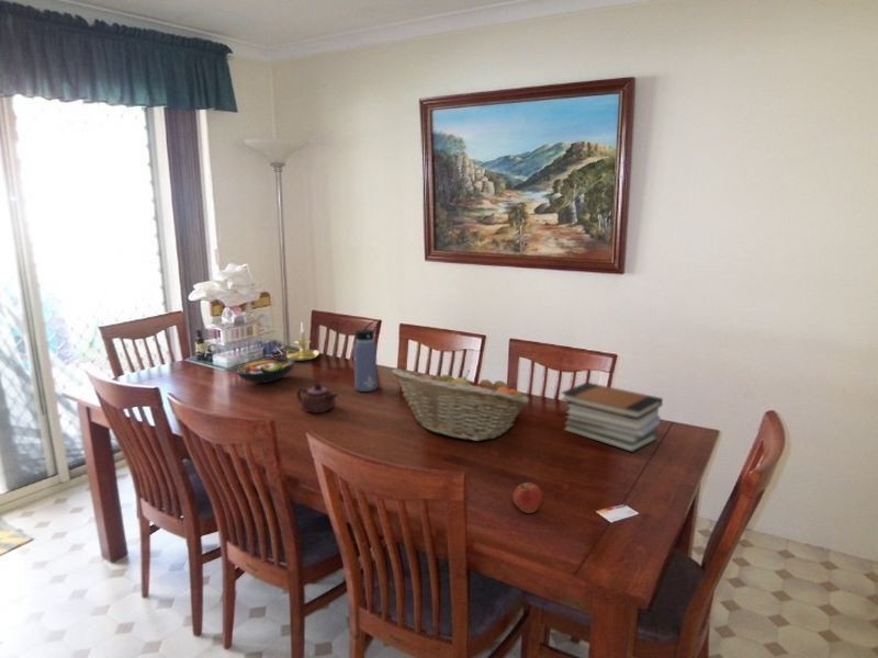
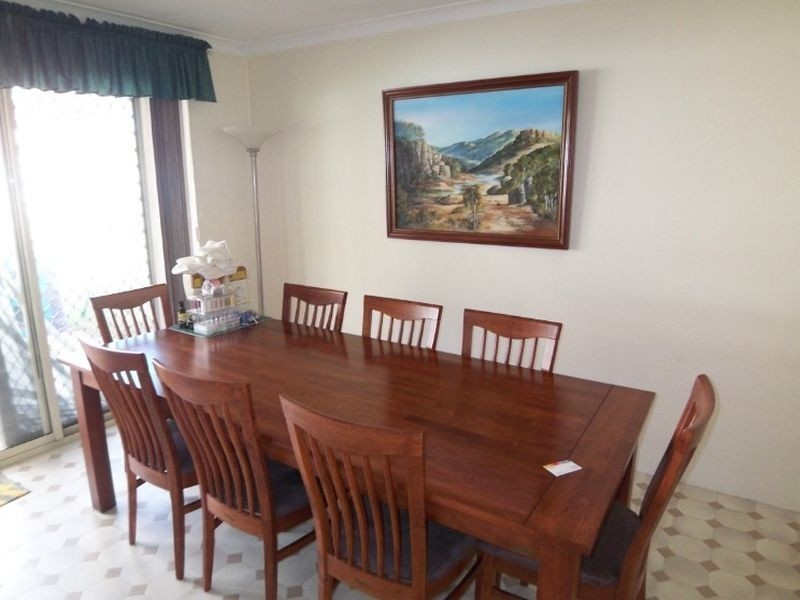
- apple [511,481,543,514]
- fruit basket [390,367,530,442]
- water bottle [352,319,379,393]
- teapot [295,382,339,415]
- candle holder [283,322,320,362]
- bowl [236,356,296,384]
- book stack [560,382,664,453]
